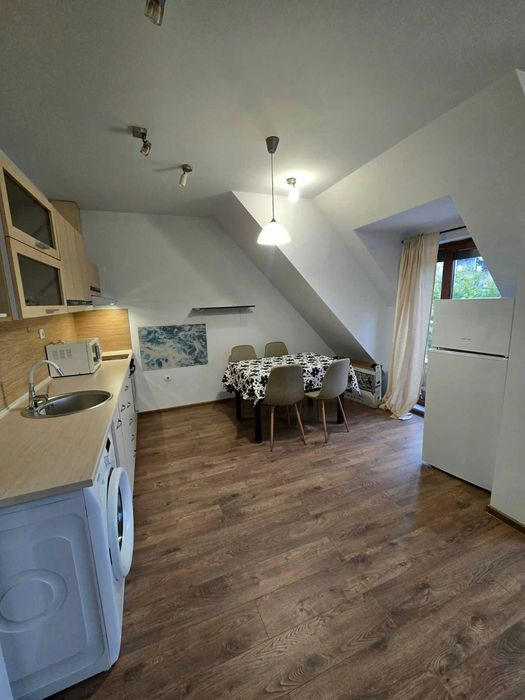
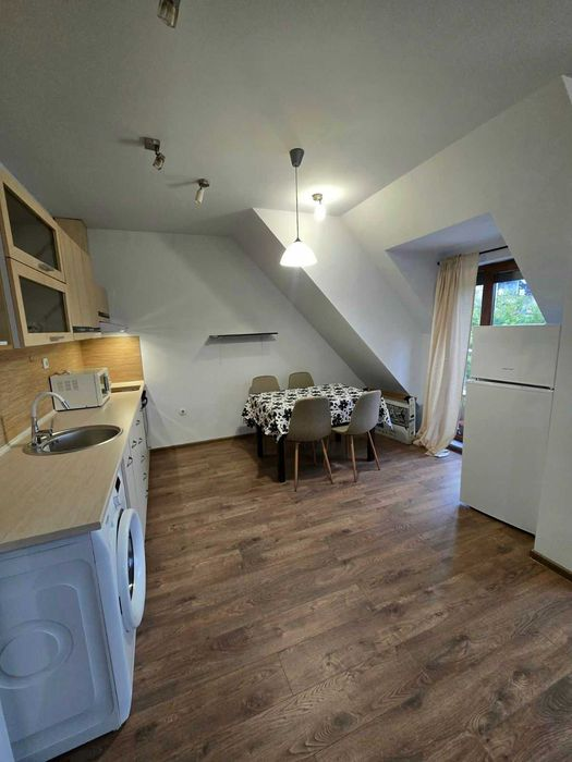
- wall art [137,322,209,372]
